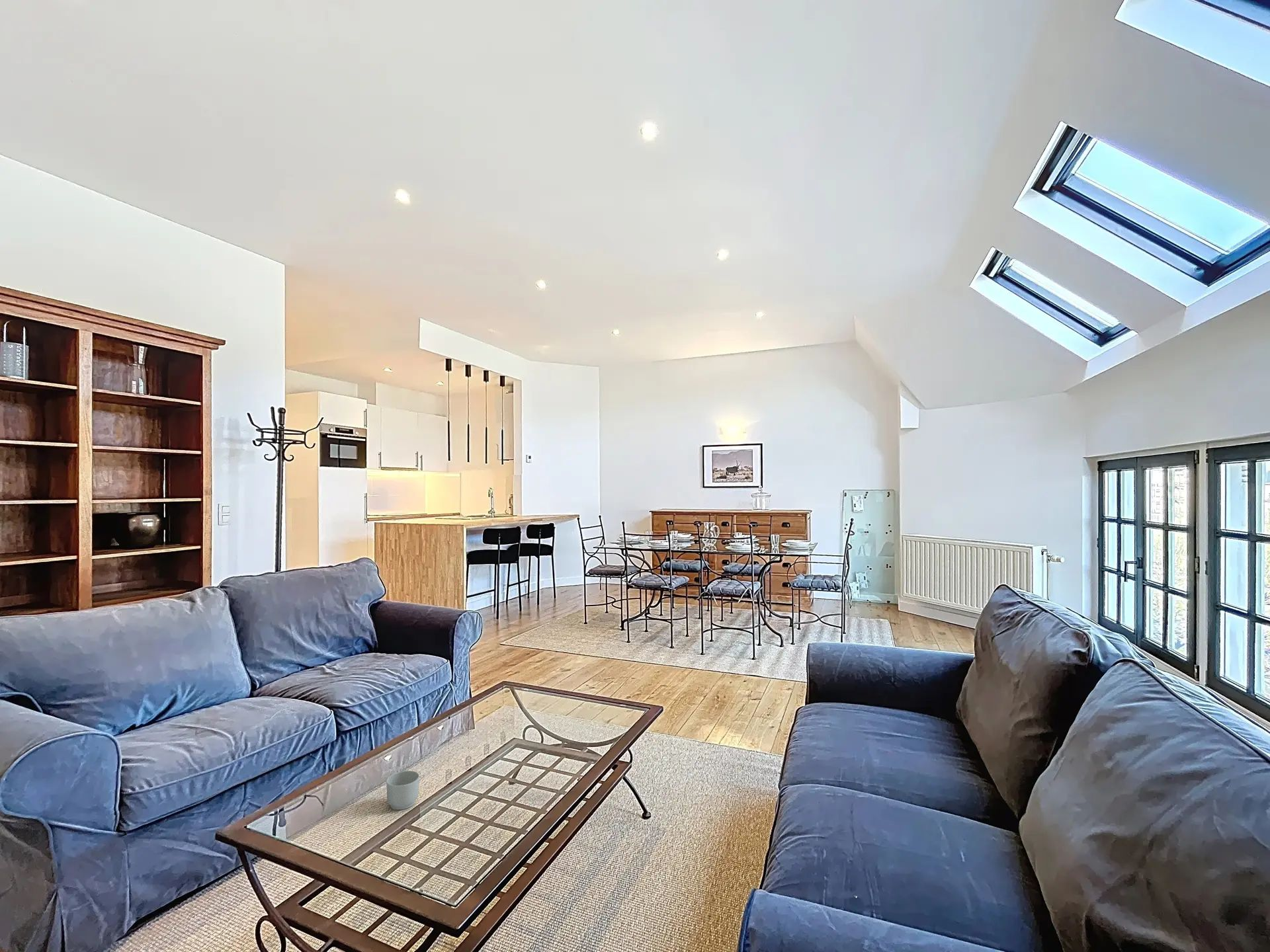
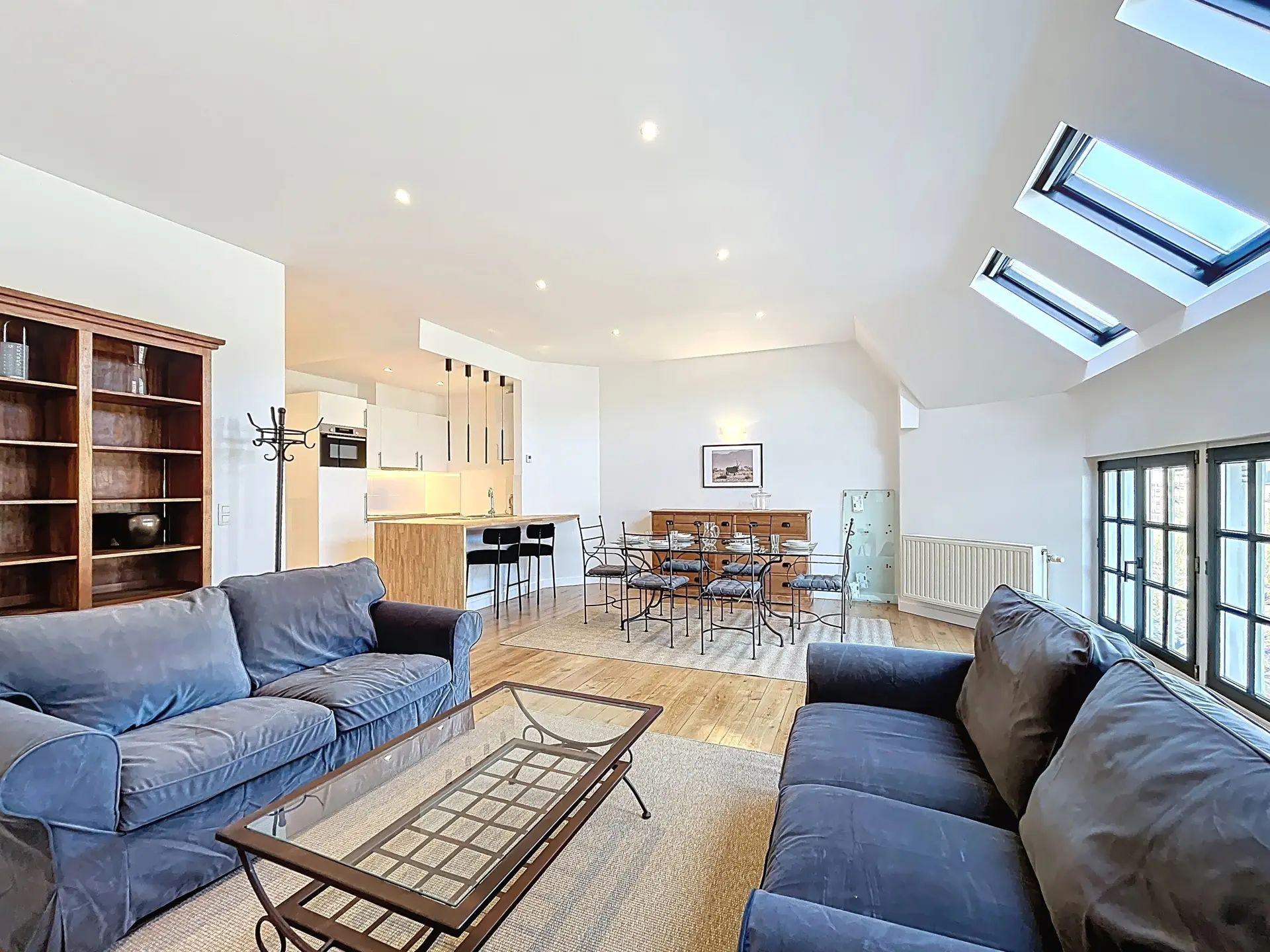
- mug [386,770,420,811]
